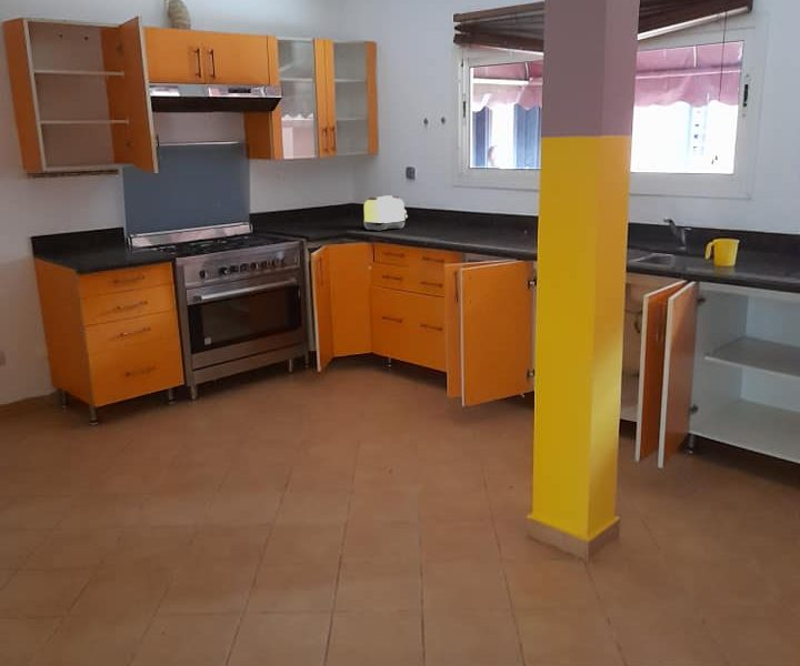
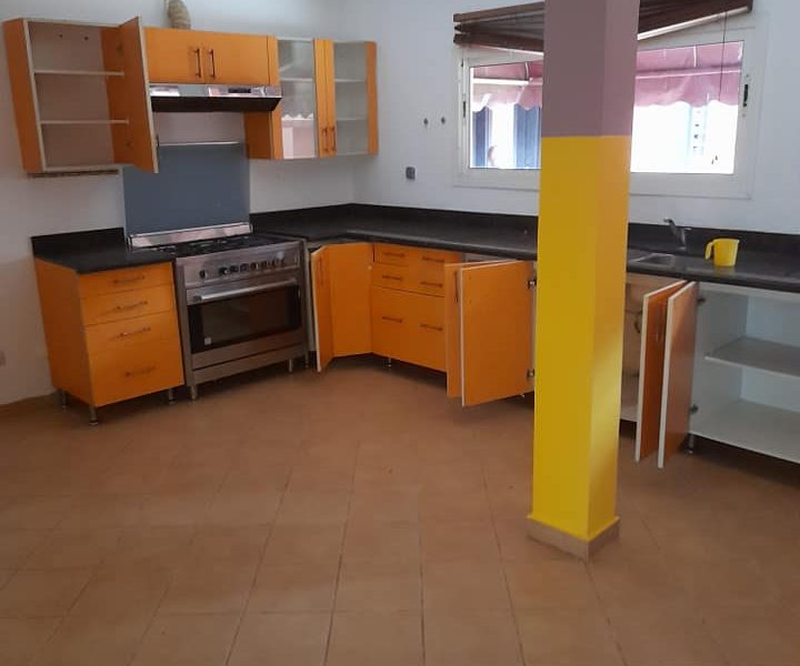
- toaster [362,195,409,232]
